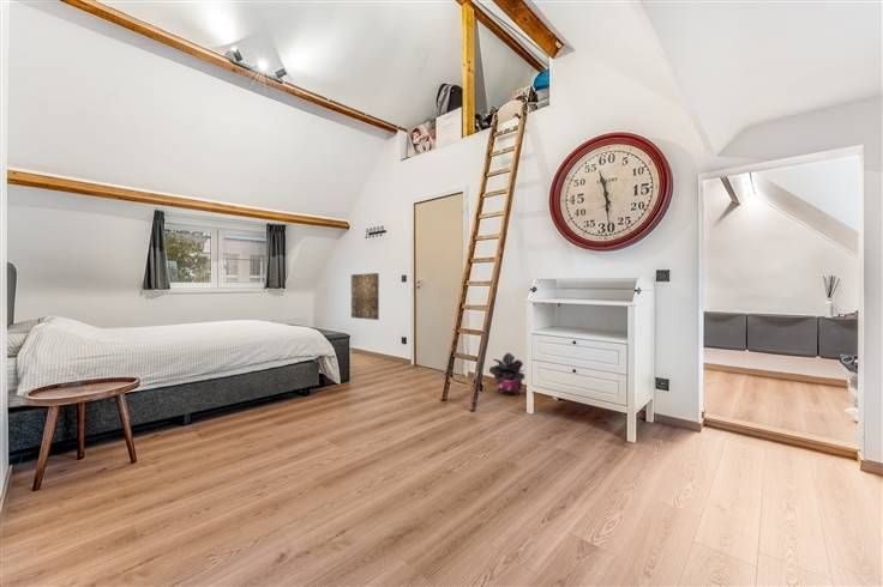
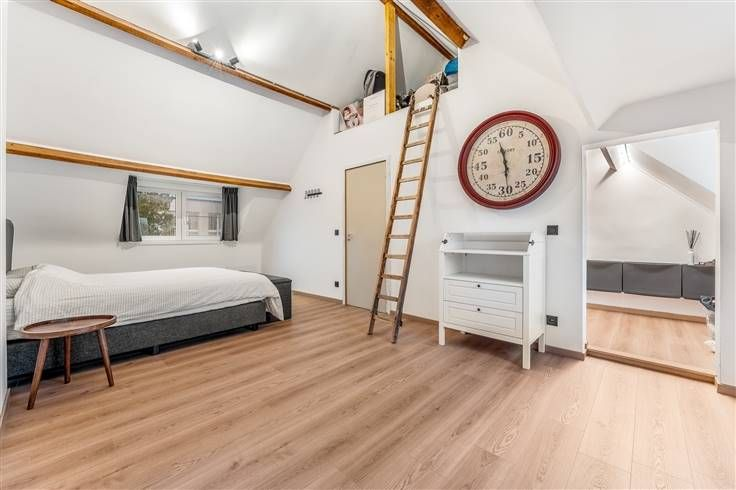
- potted plant [488,352,525,397]
- wall art [350,272,380,321]
